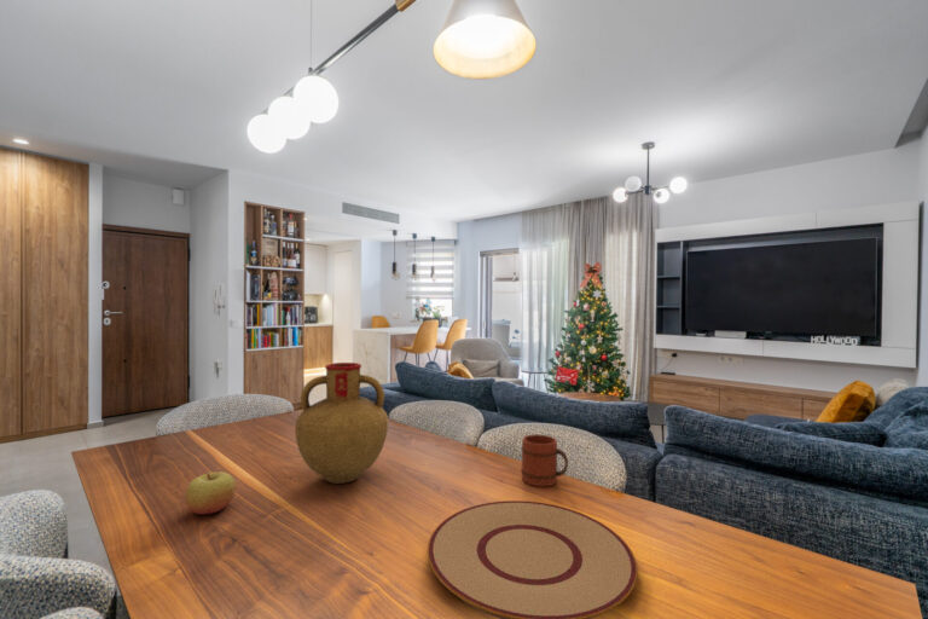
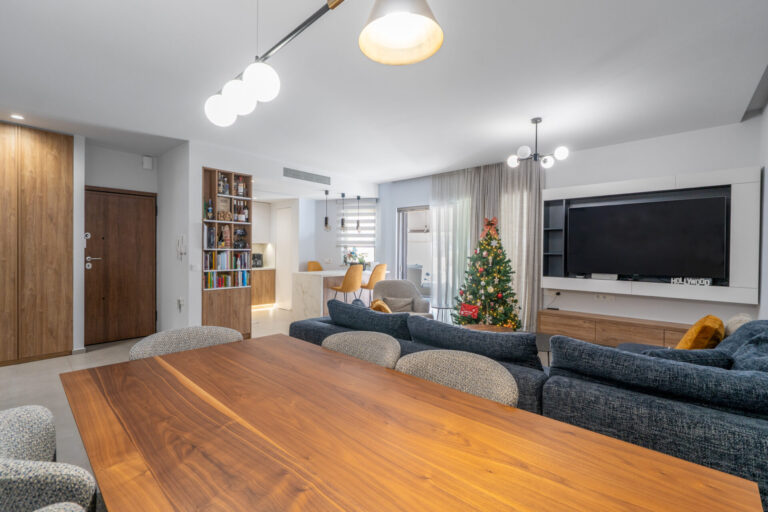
- plate [427,499,639,619]
- mug [520,433,569,487]
- vase [294,361,389,485]
- apple [184,470,237,516]
